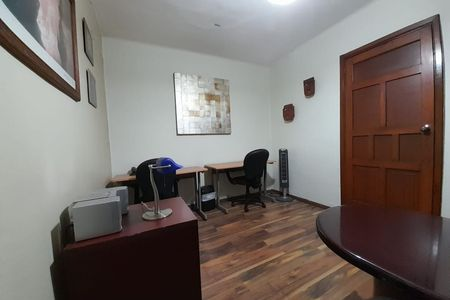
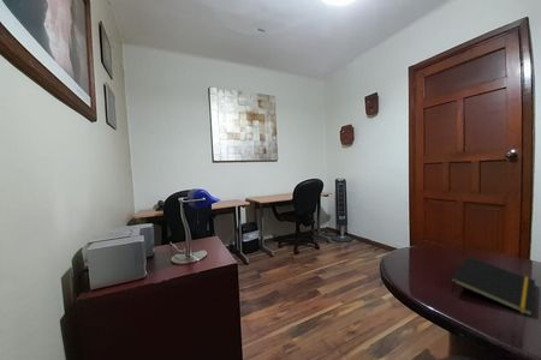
+ notepad [450,256,536,318]
